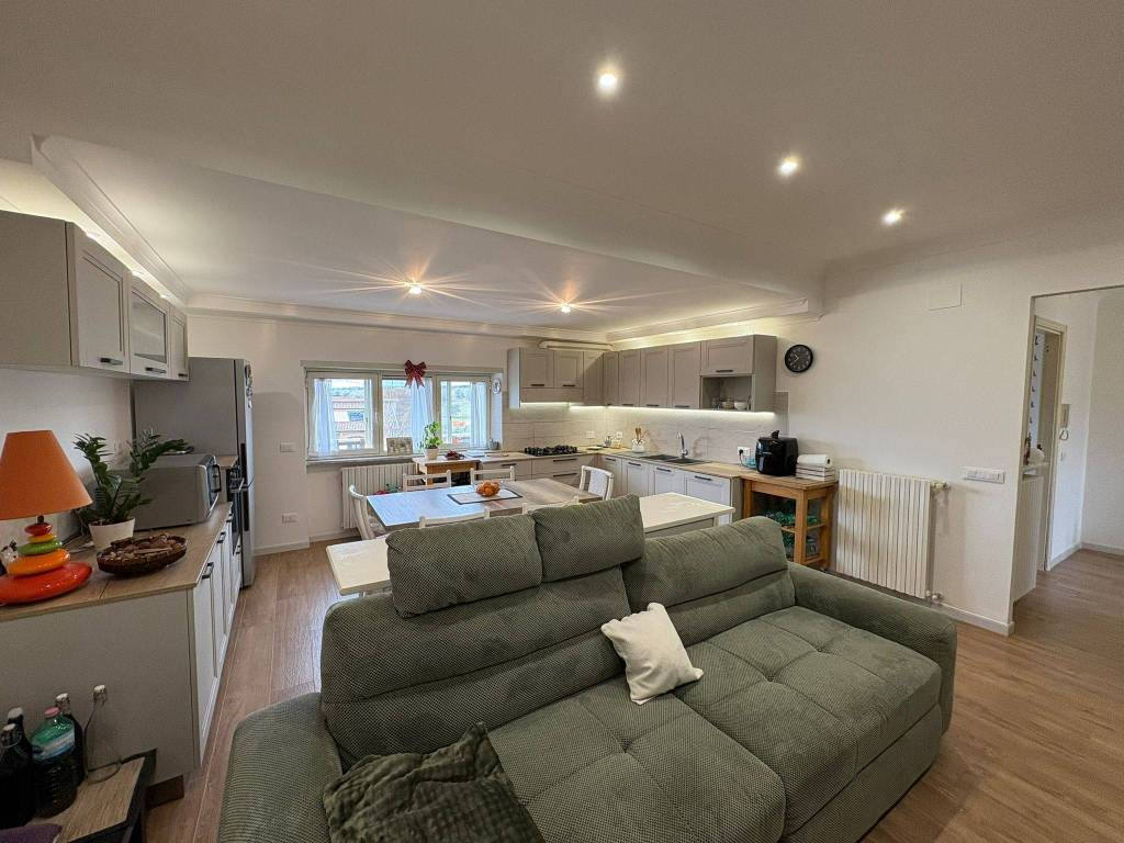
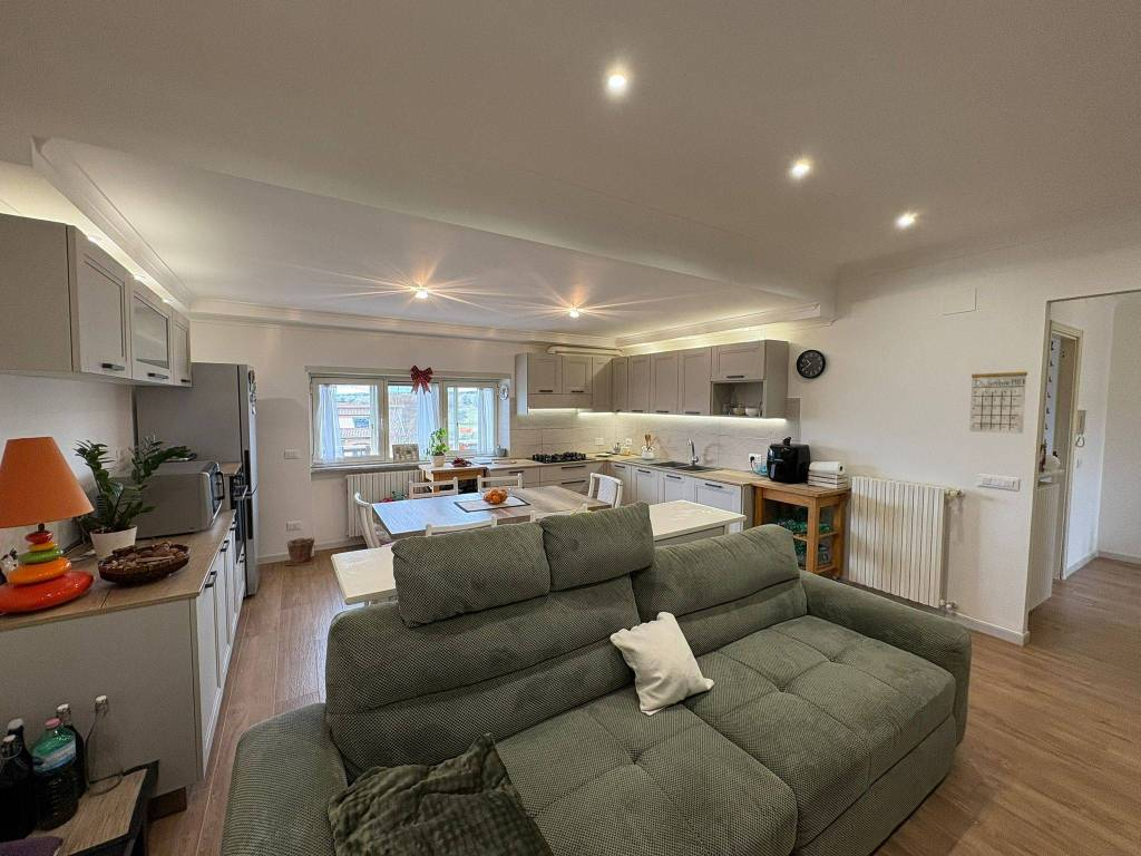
+ calendar [968,361,1028,435]
+ plant pot [284,536,318,566]
